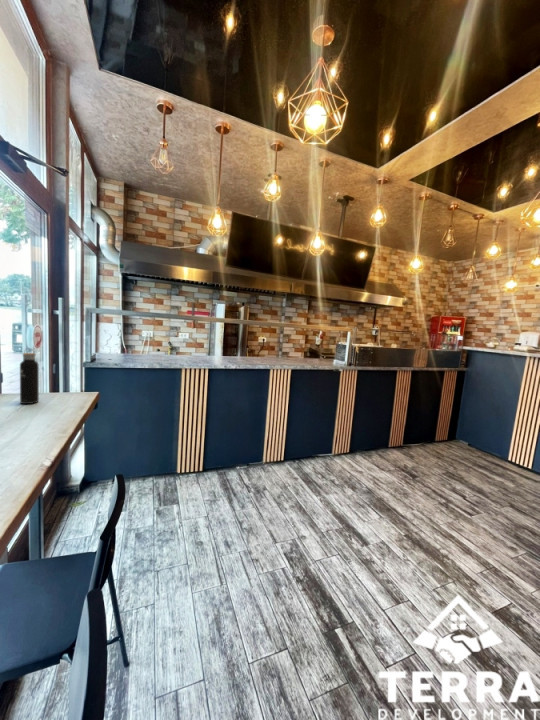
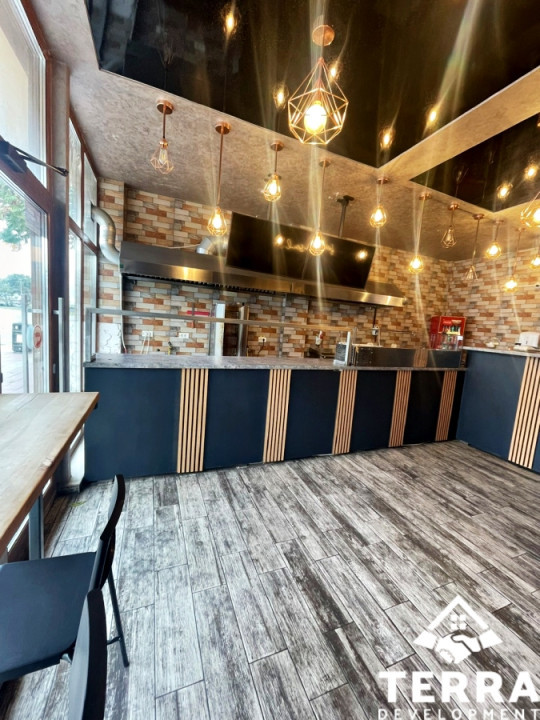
- water bottle [19,347,40,405]
